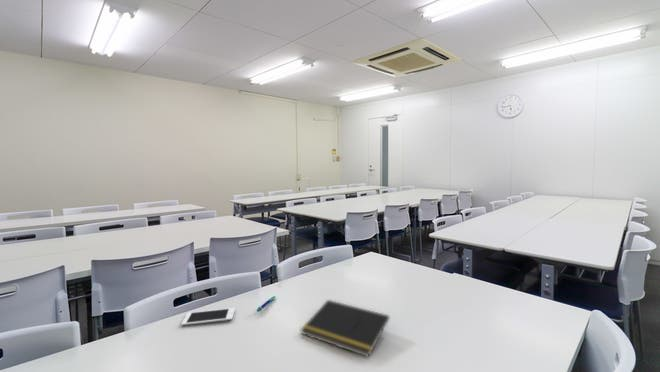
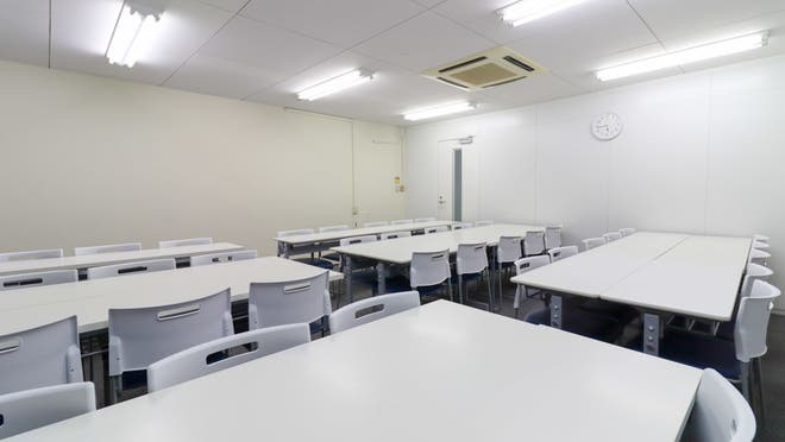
- notepad [300,299,390,358]
- cell phone [180,307,236,327]
- pen [256,295,276,313]
